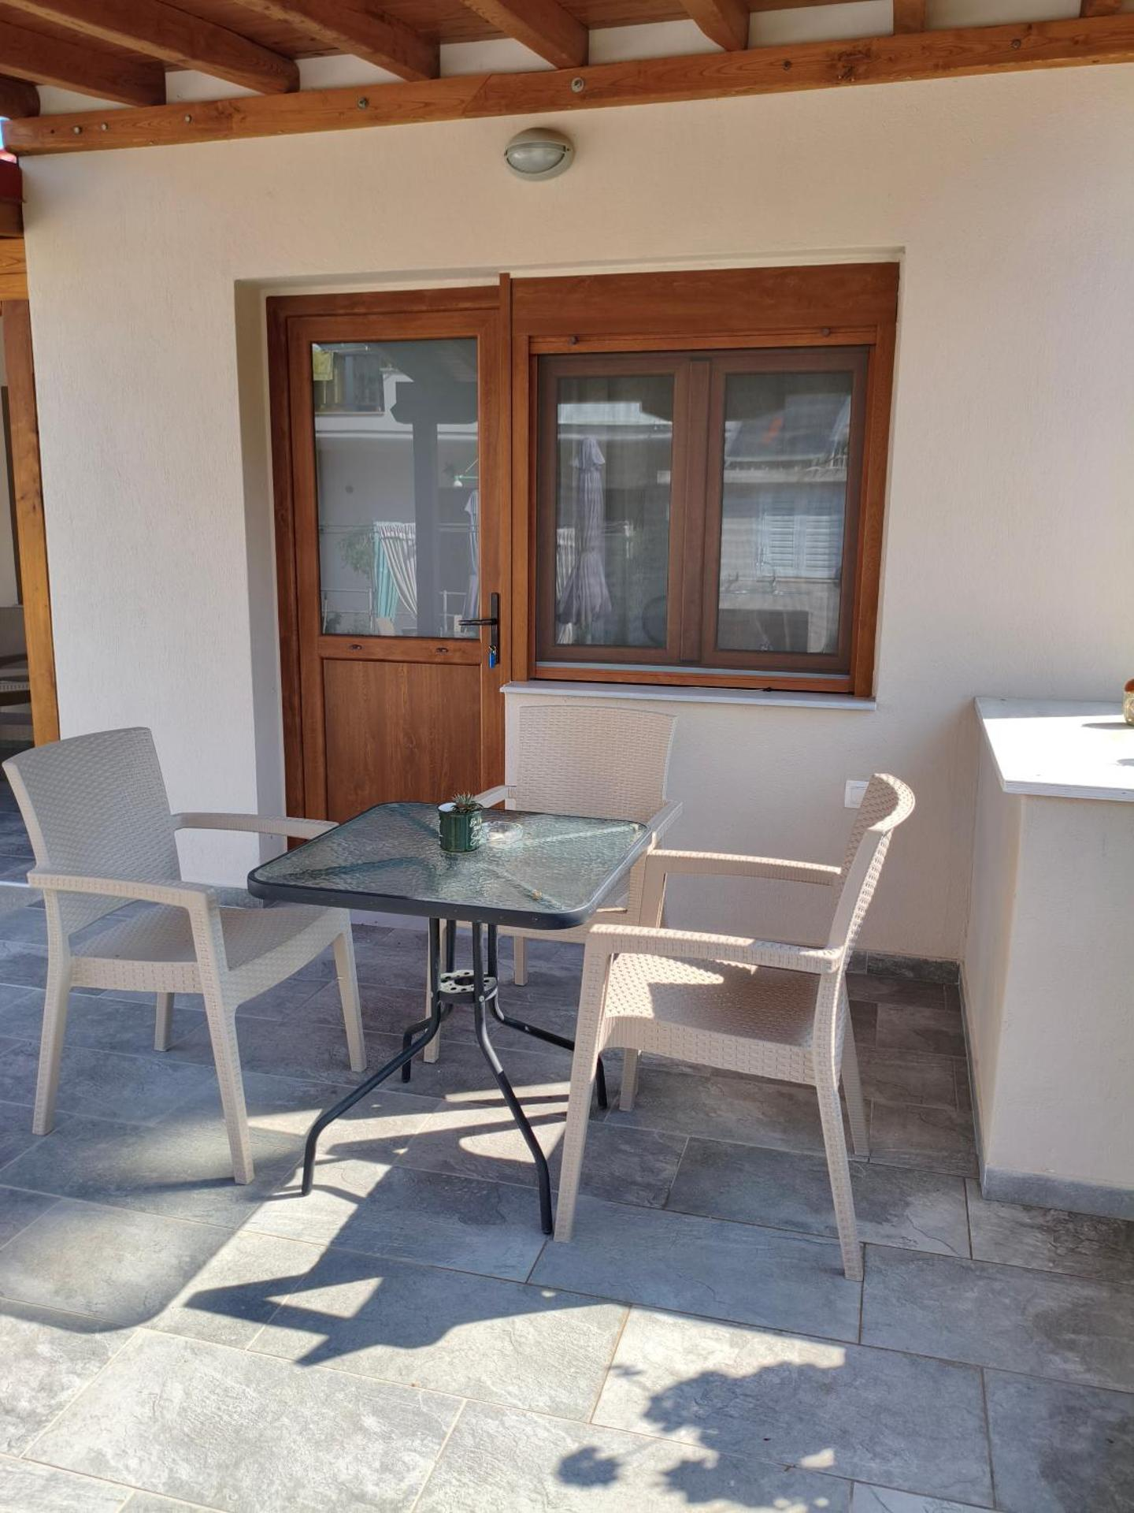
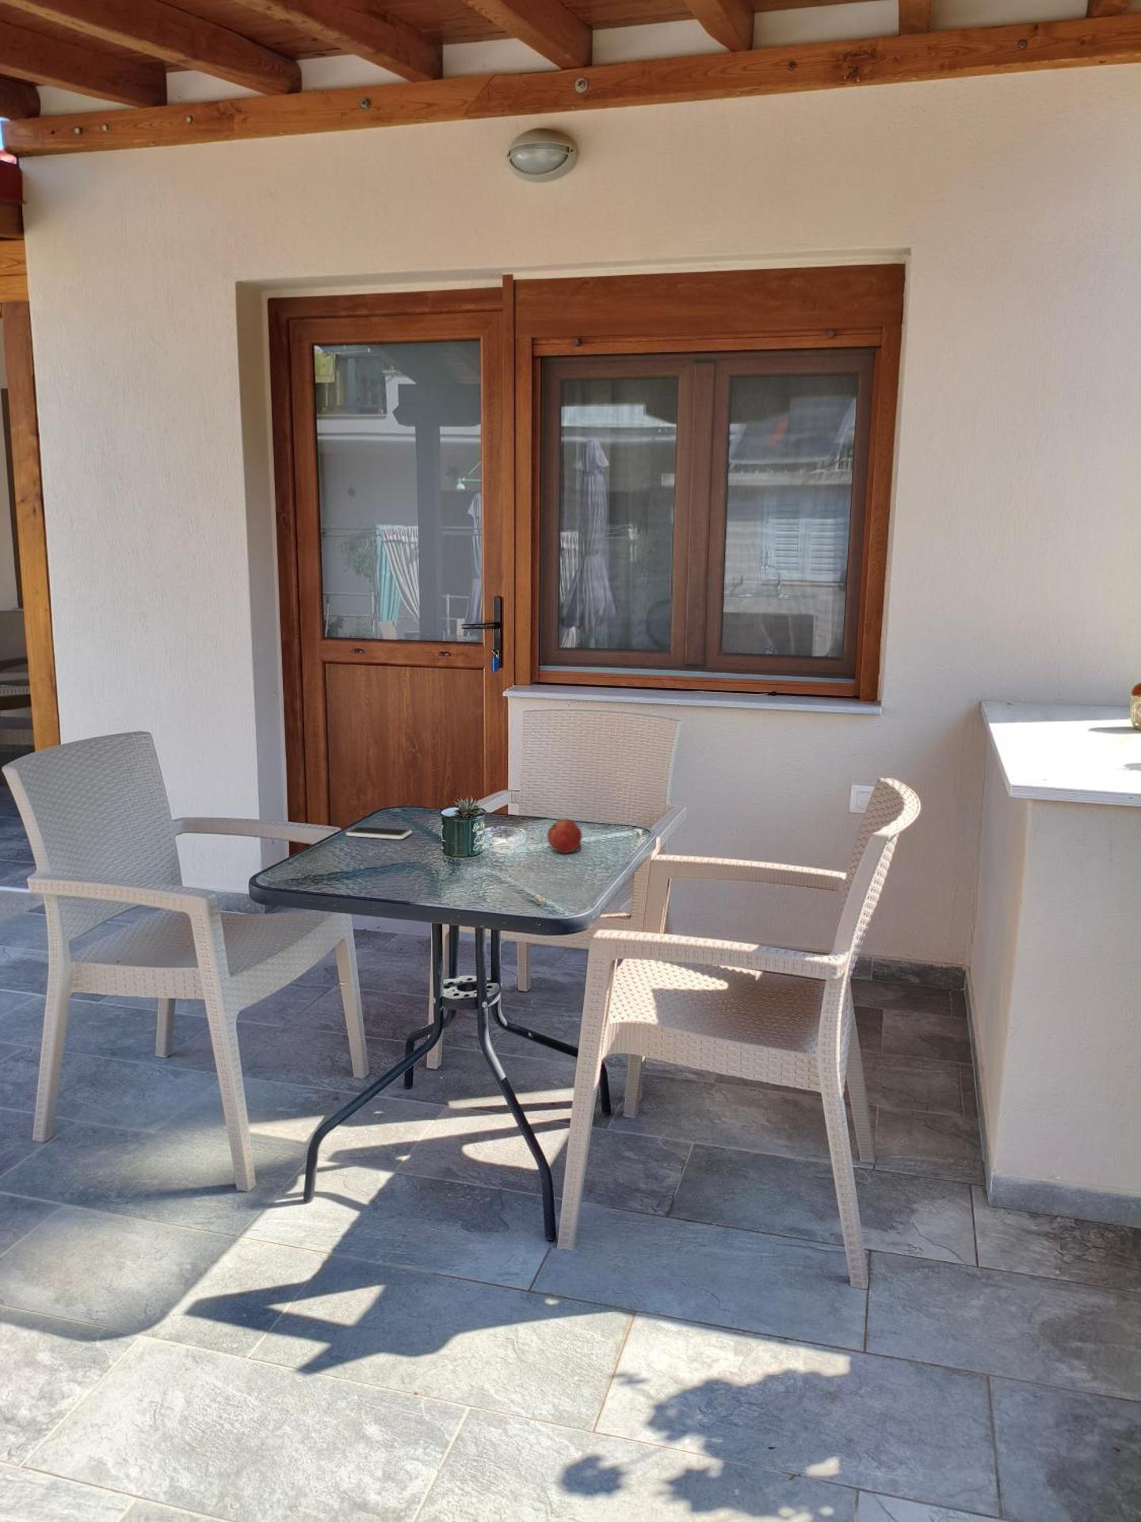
+ fruit [547,819,582,853]
+ smartphone [345,826,412,840]
